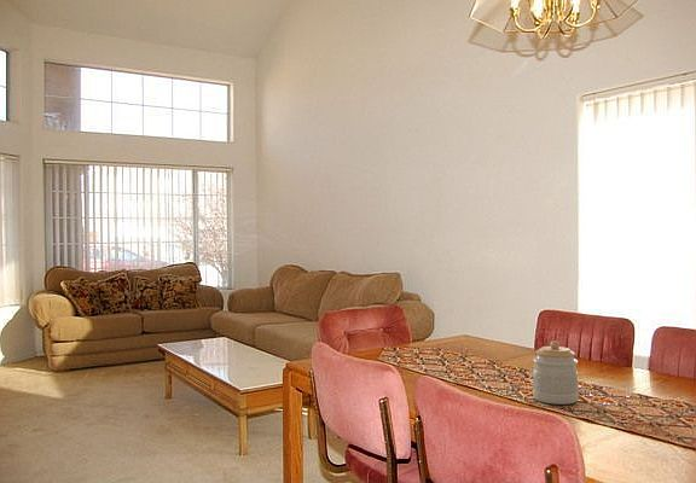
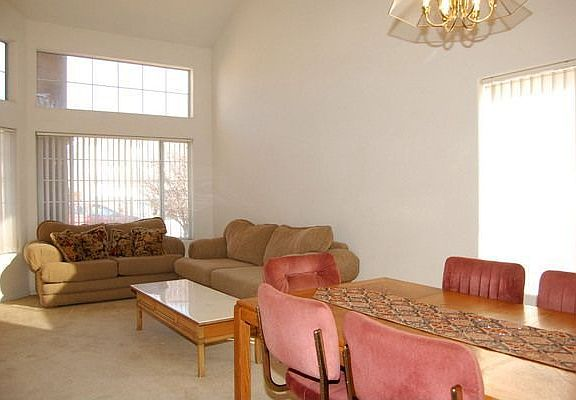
- jar [532,339,579,406]
